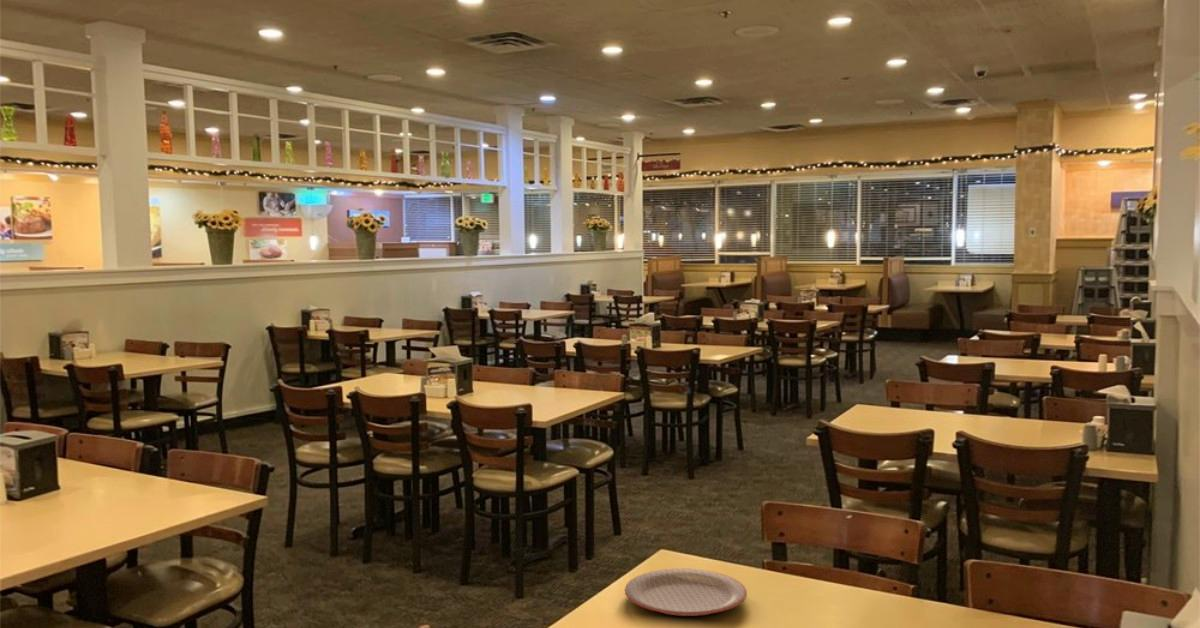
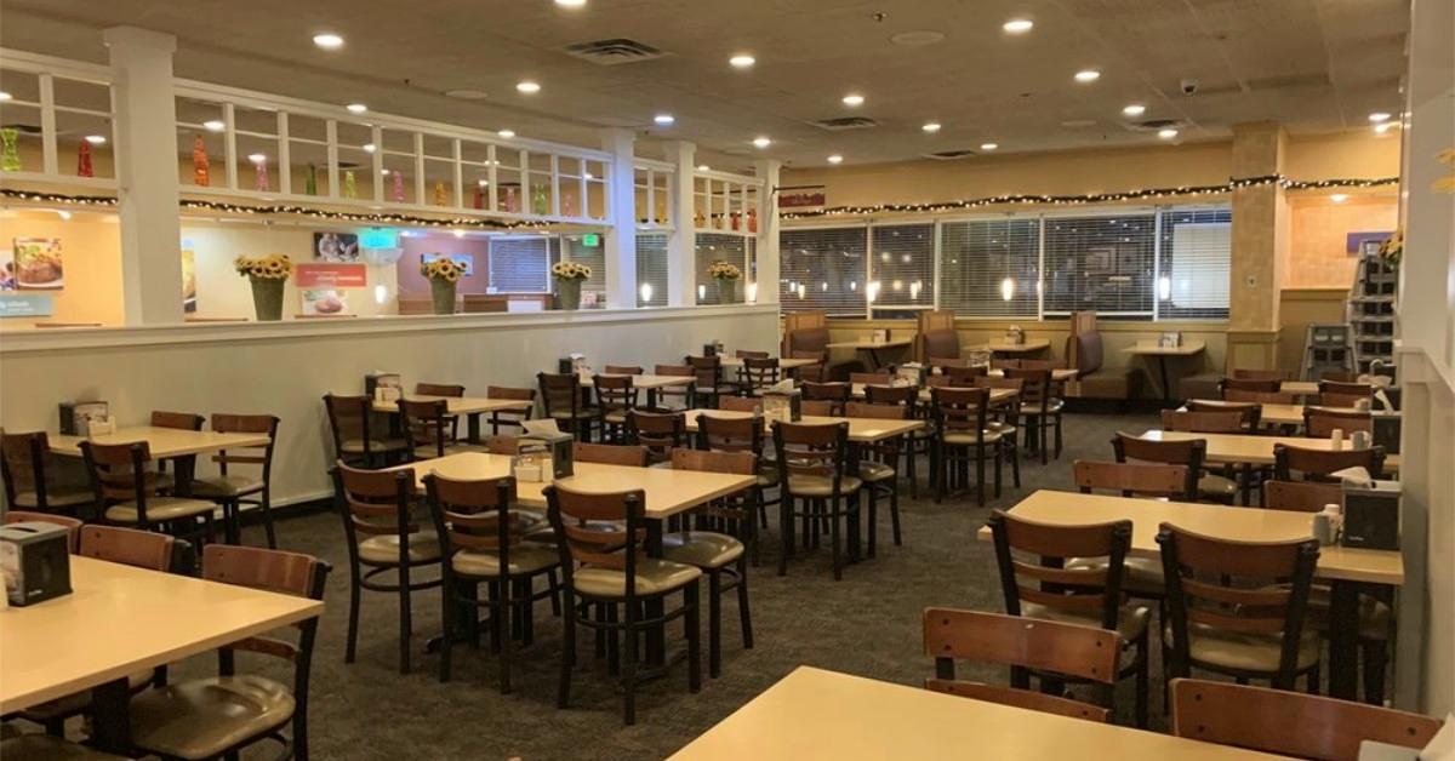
- plate [624,568,748,617]
